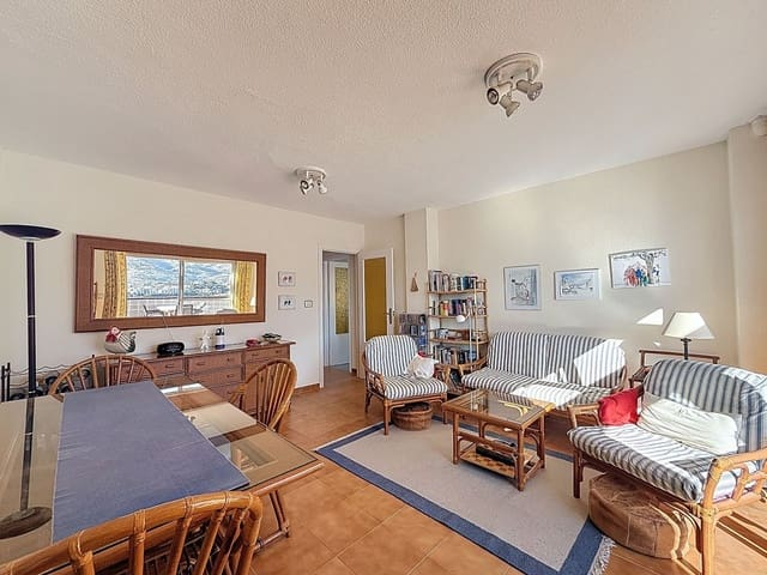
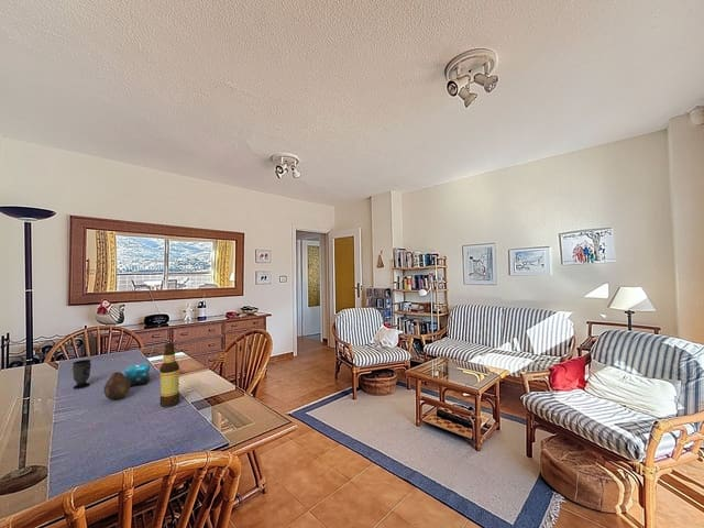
+ candle [124,362,151,388]
+ bottle [160,342,180,408]
+ cup [72,359,92,389]
+ fruit [103,371,131,400]
